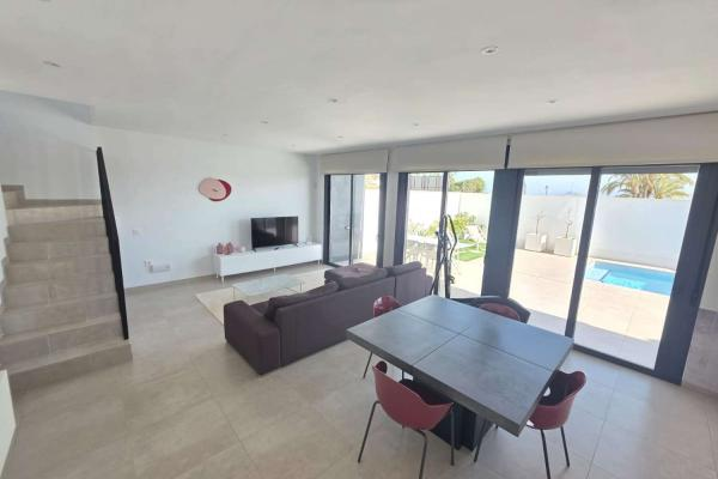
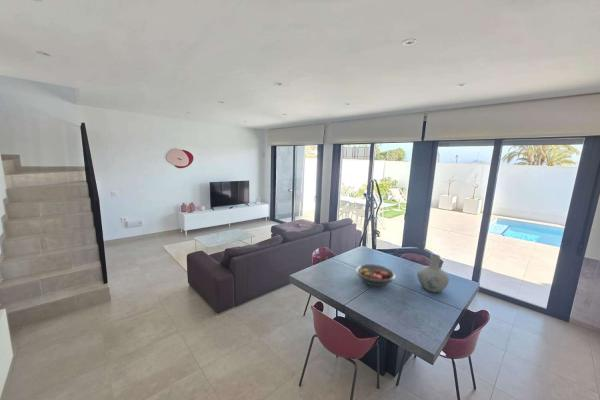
+ fruit bowl [355,263,397,287]
+ vase [417,253,450,293]
